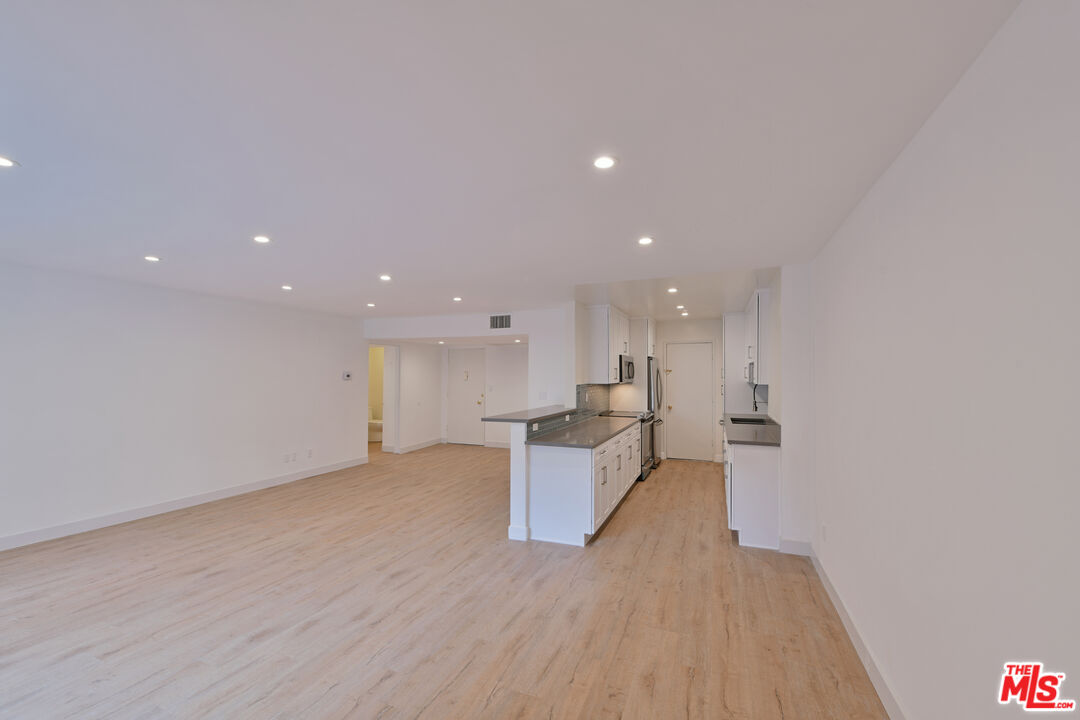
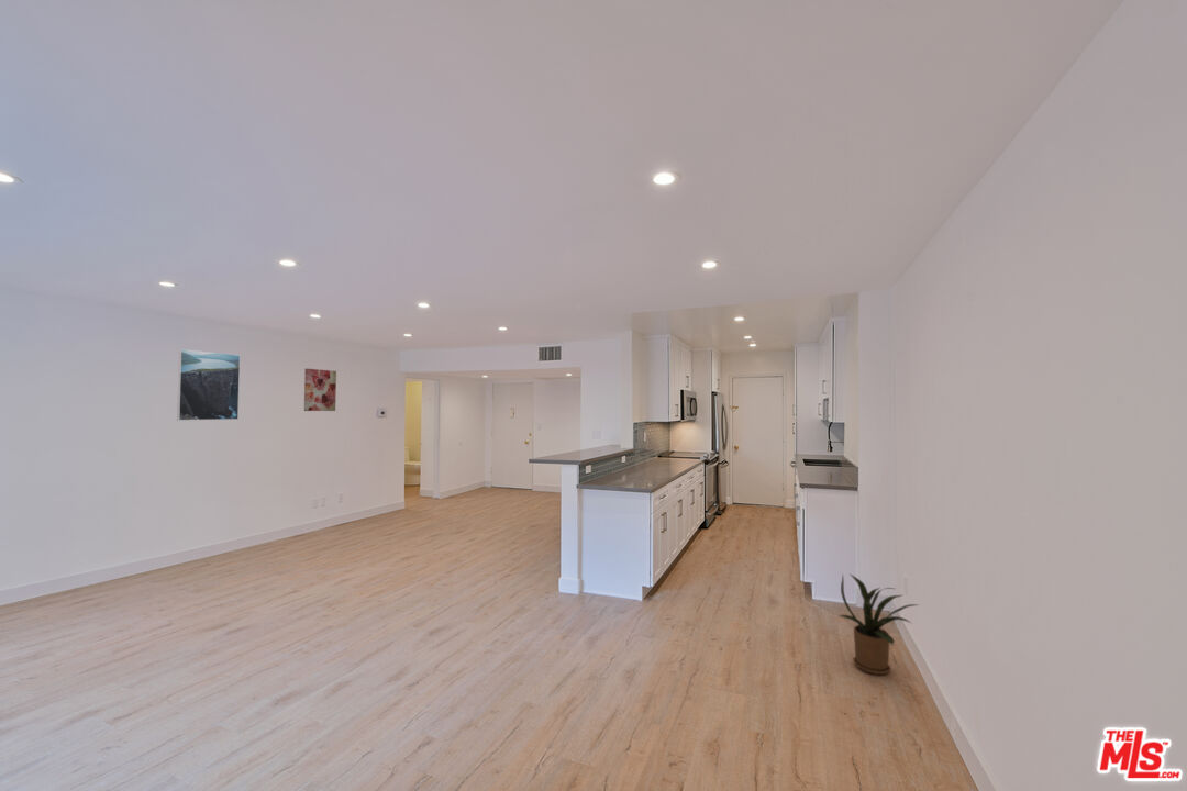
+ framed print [176,348,241,422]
+ house plant [839,573,919,676]
+ wall art [303,368,337,412]
